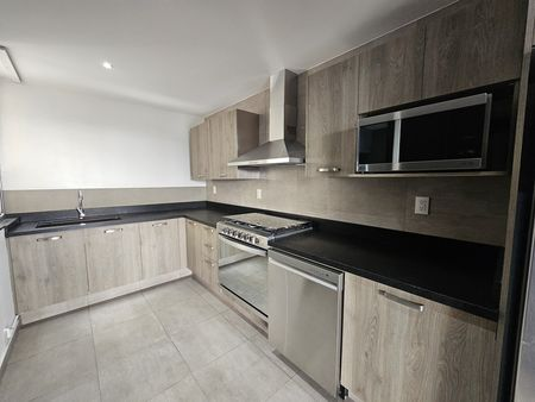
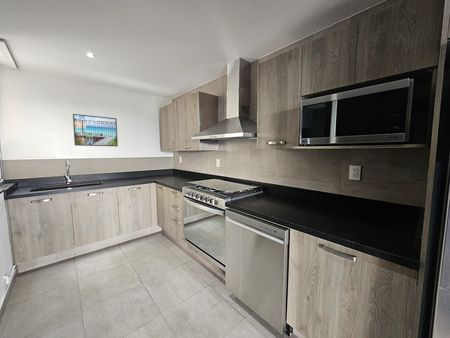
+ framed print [72,113,119,147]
